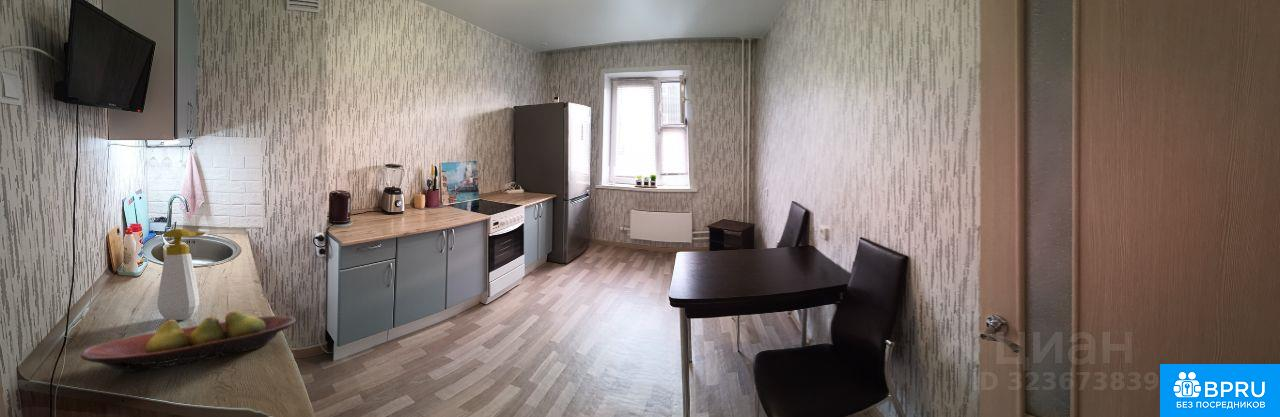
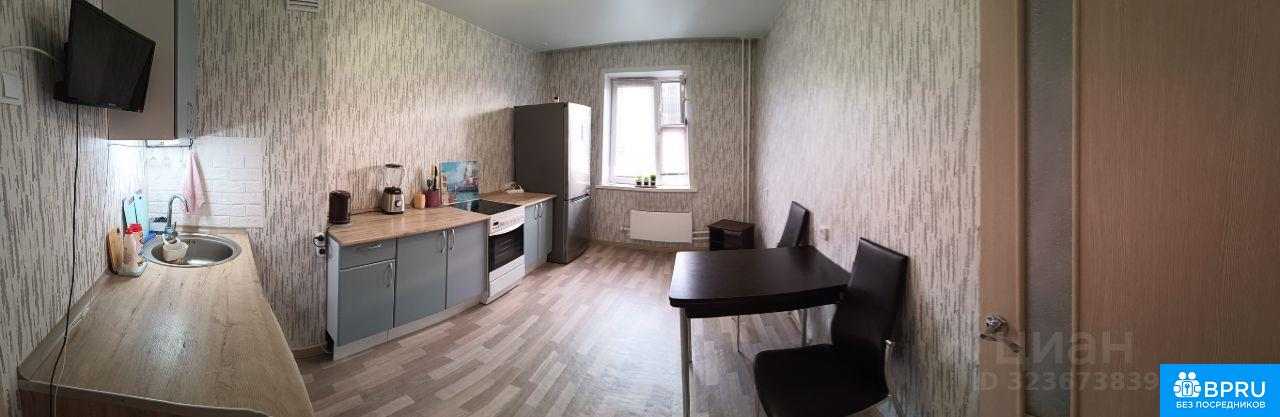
- fruit bowl [79,310,297,373]
- soap bottle [156,228,206,321]
